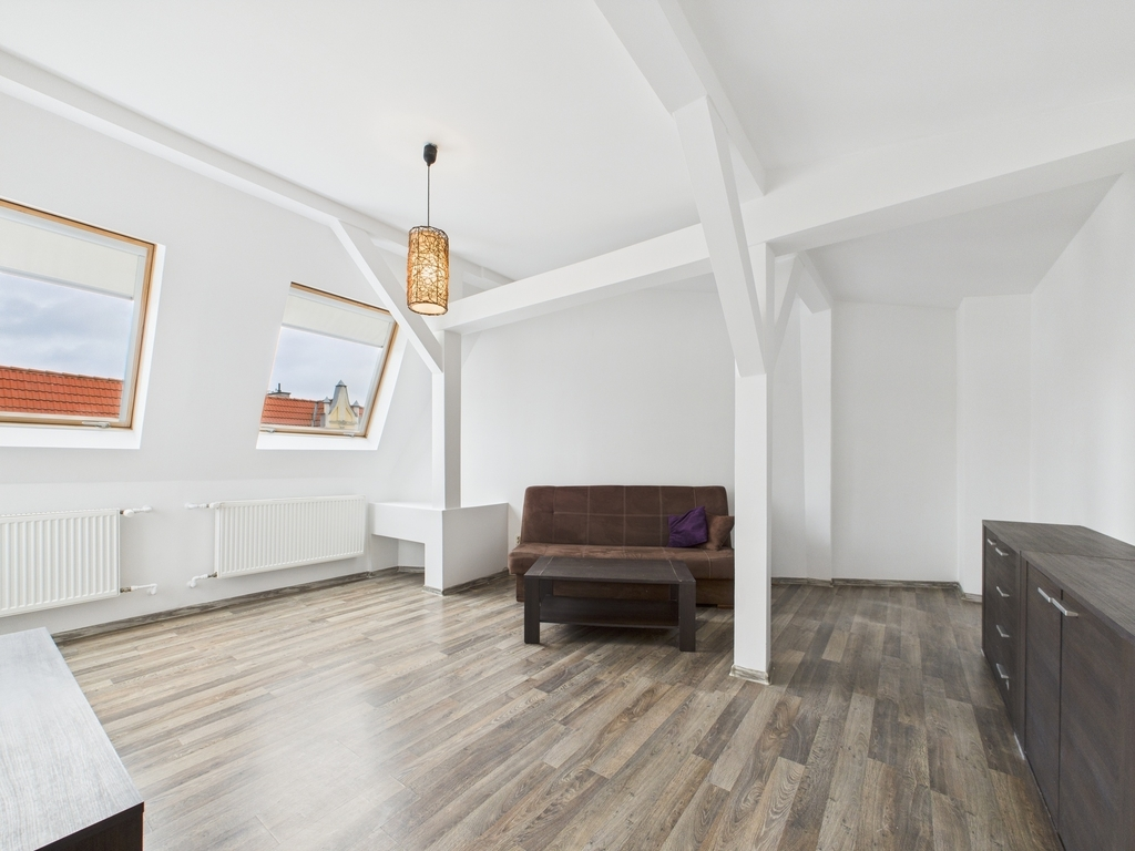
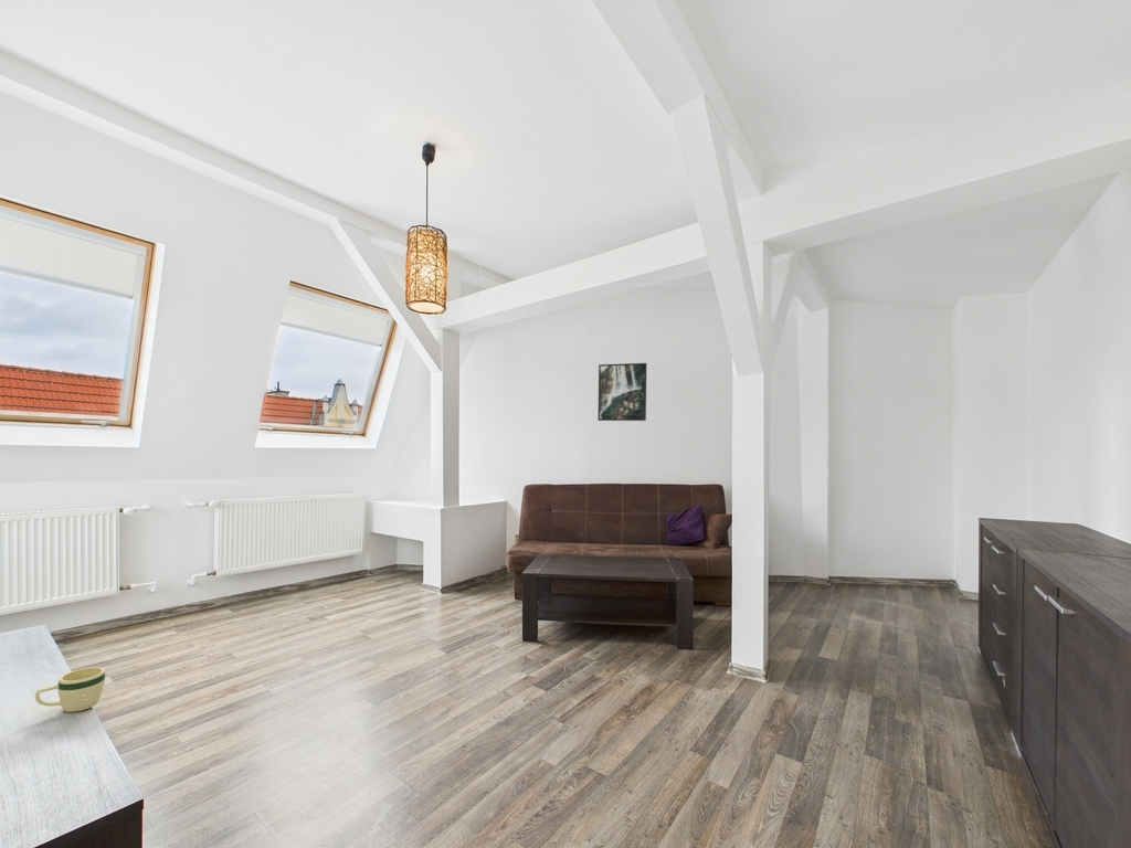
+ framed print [596,362,647,422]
+ mug [34,666,106,713]
